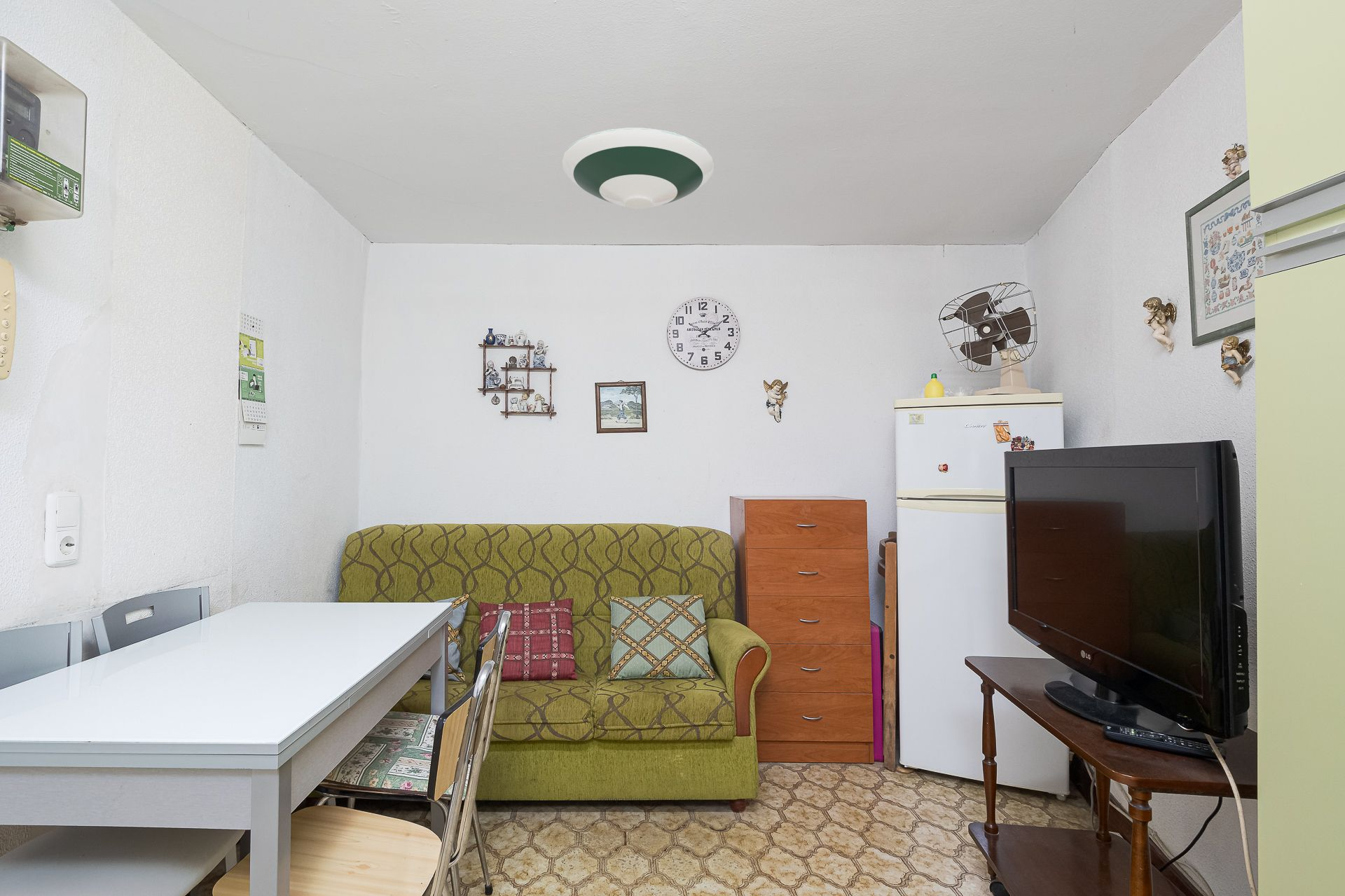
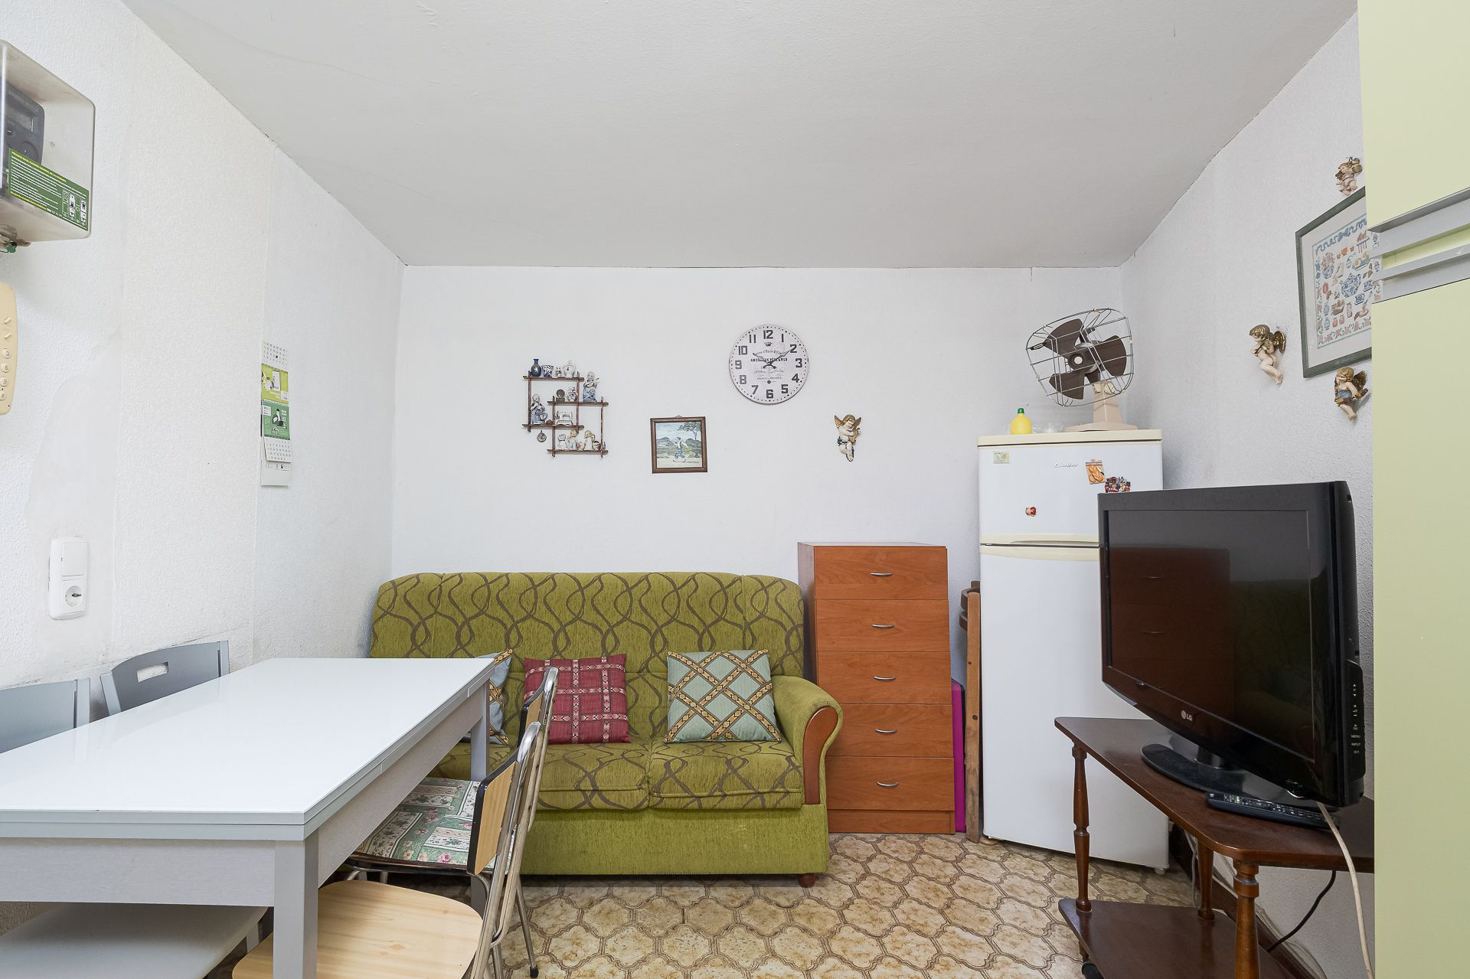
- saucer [561,127,715,210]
